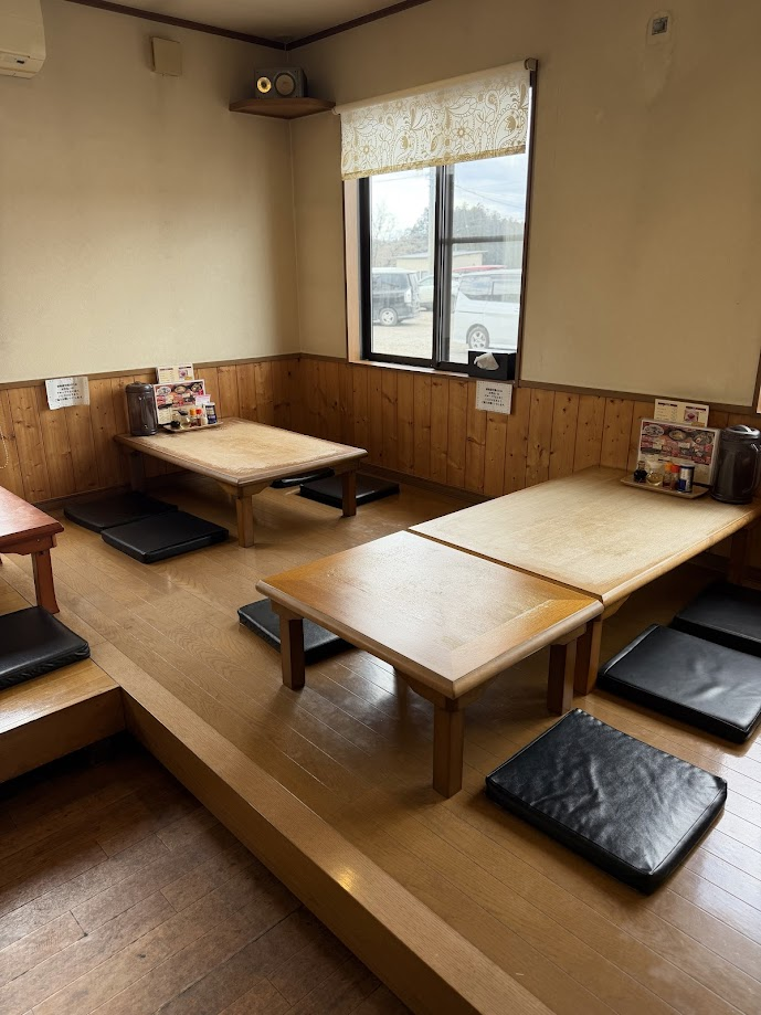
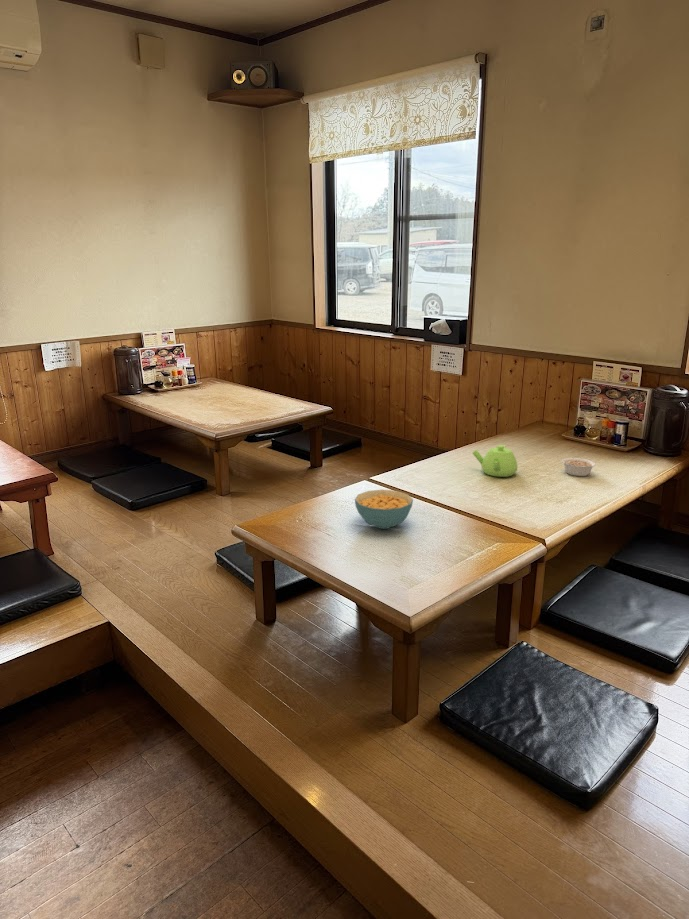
+ legume [561,457,596,477]
+ teapot [471,444,518,478]
+ cereal bowl [354,489,414,530]
